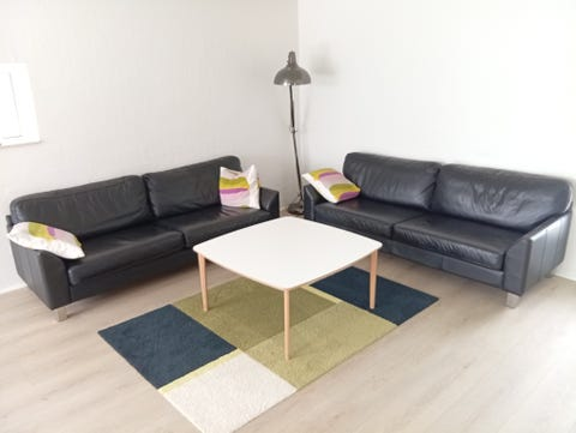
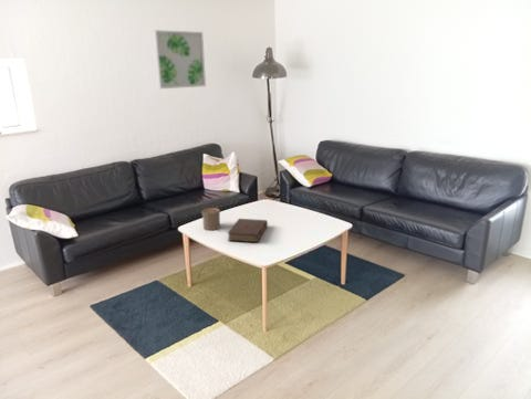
+ wall art [153,29,207,90]
+ book [227,218,269,243]
+ cup [200,207,221,231]
